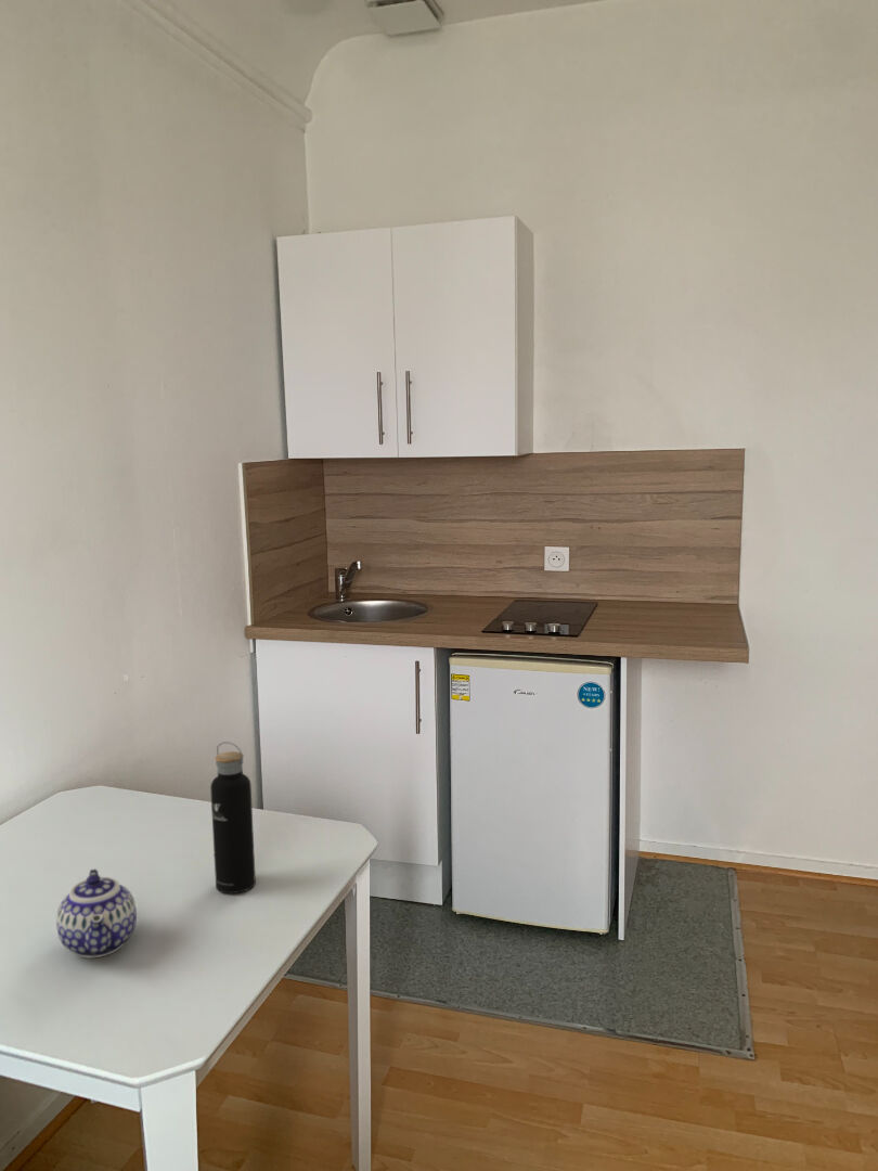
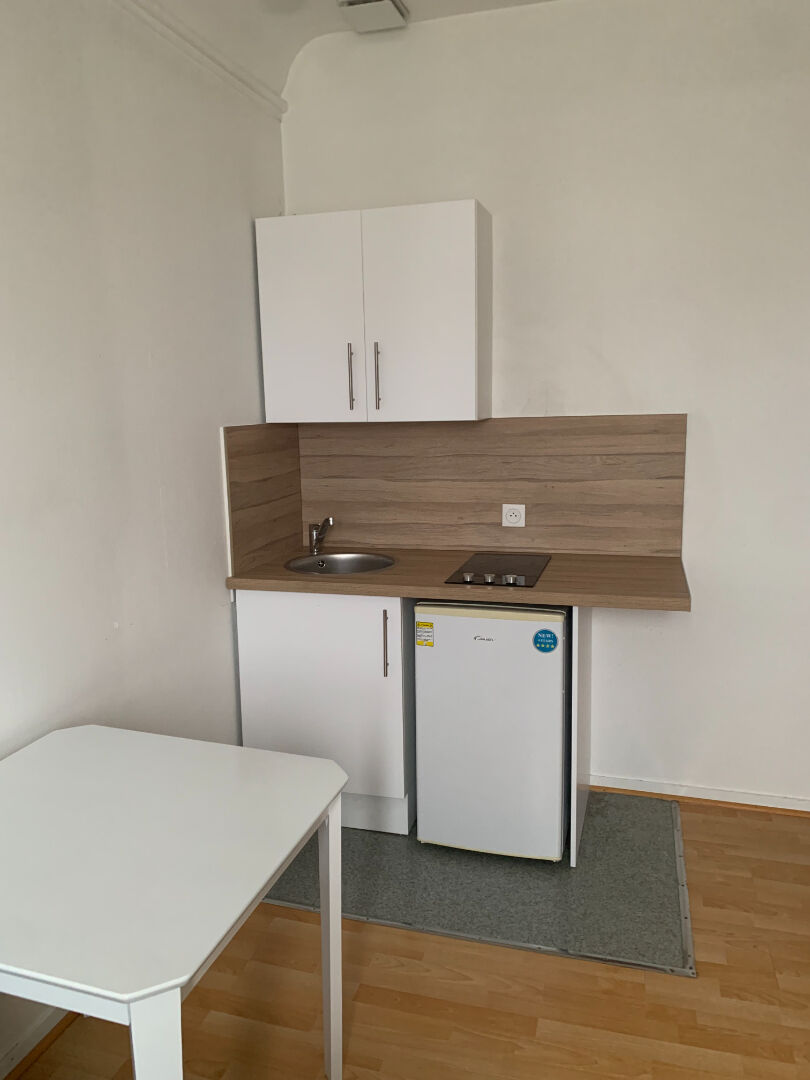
- water bottle [209,741,257,895]
- teapot [55,867,138,960]
